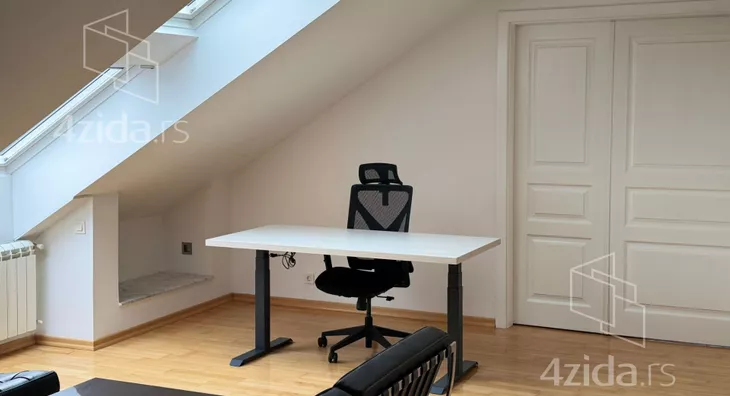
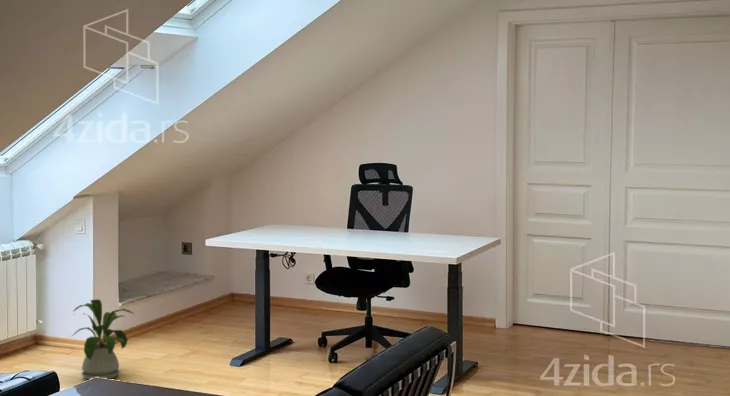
+ house plant [70,298,135,381]
